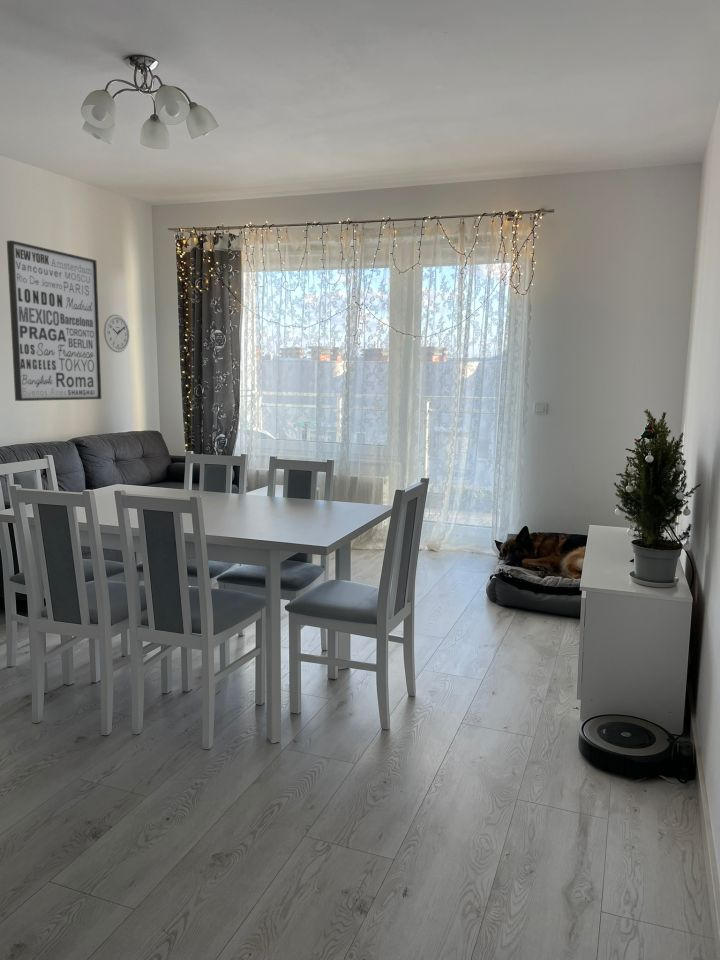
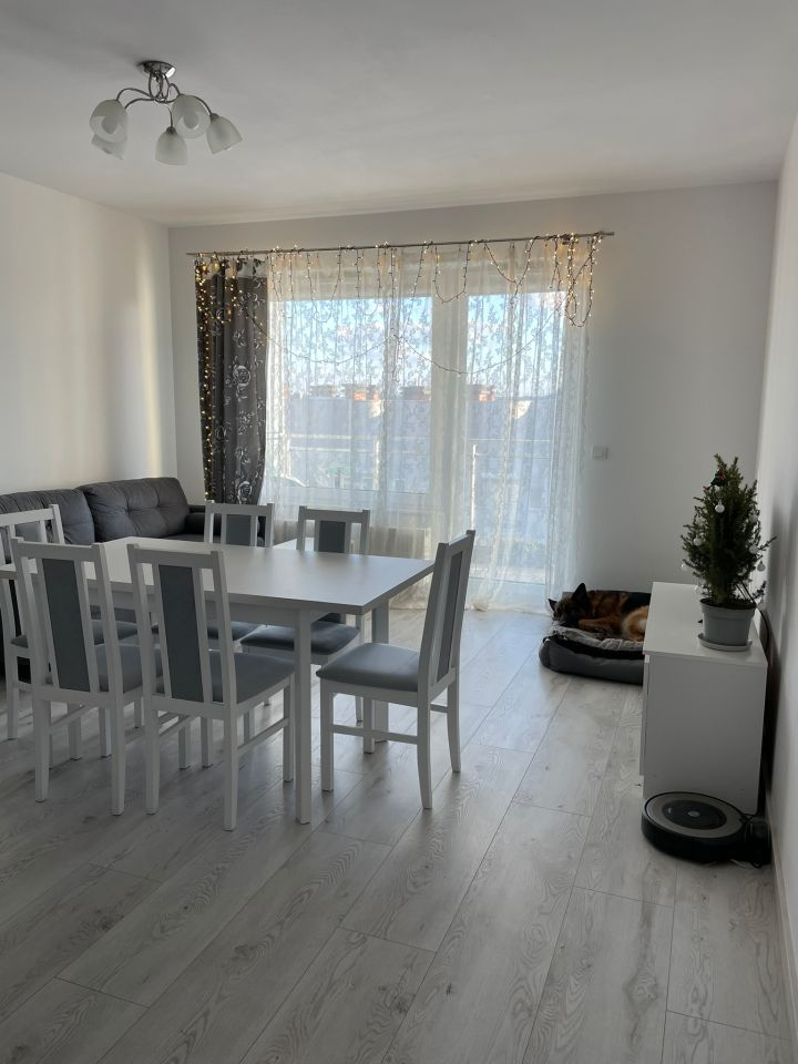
- wall clock [103,313,130,353]
- wall art [6,239,102,402]
